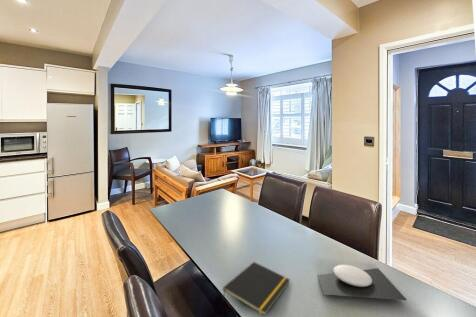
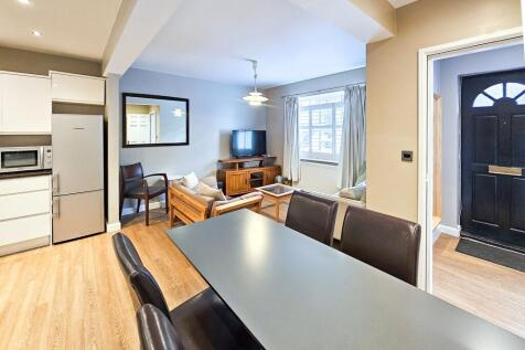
- notepad [221,261,291,317]
- plate [316,264,408,301]
